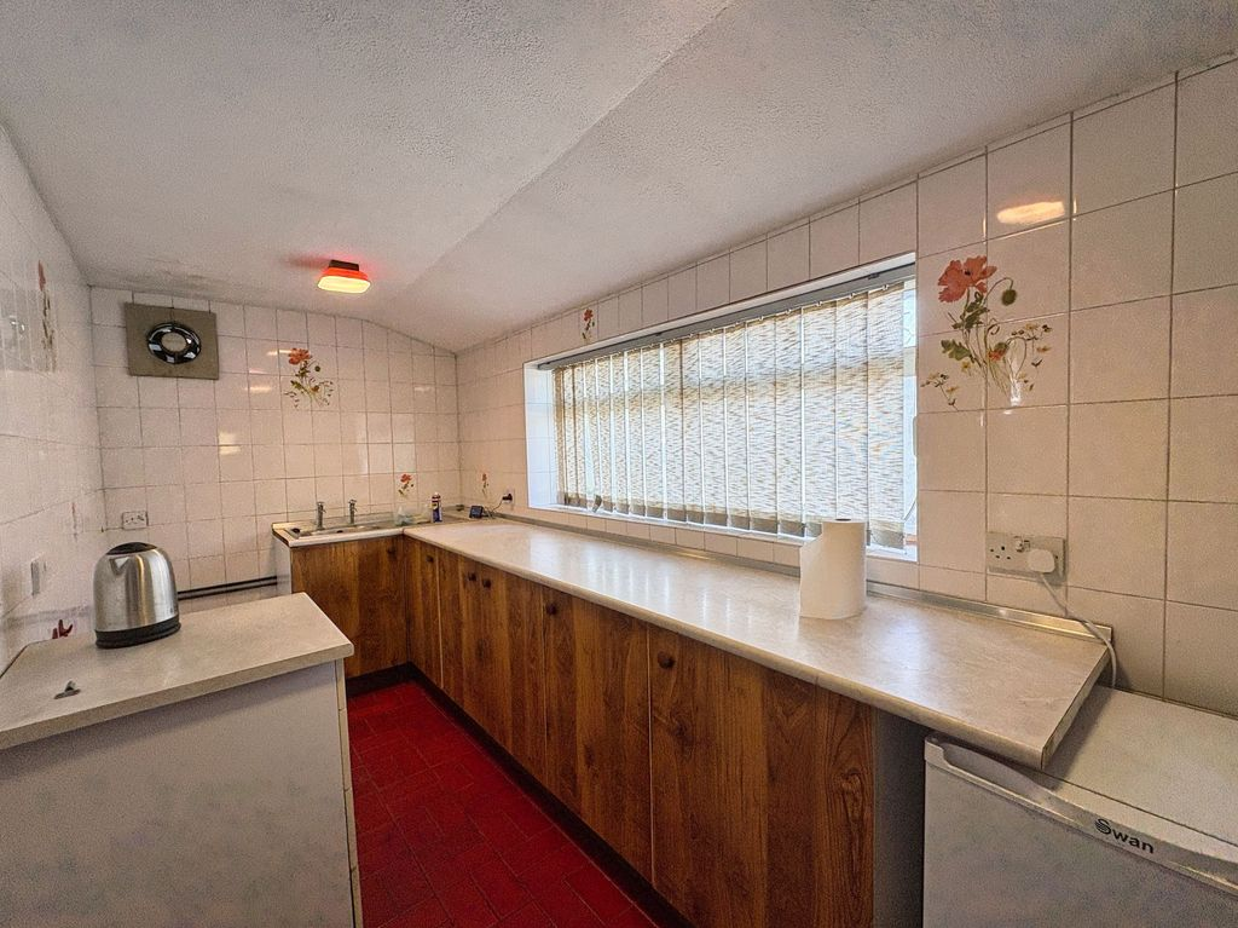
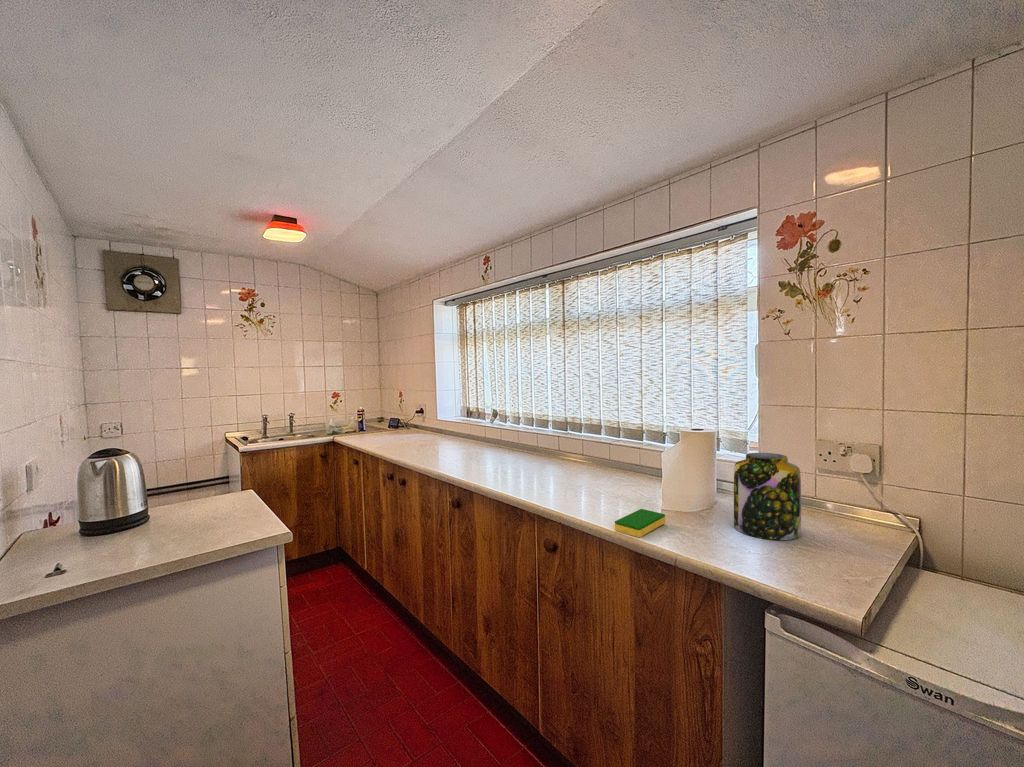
+ jar [733,452,802,541]
+ dish sponge [614,508,666,538]
